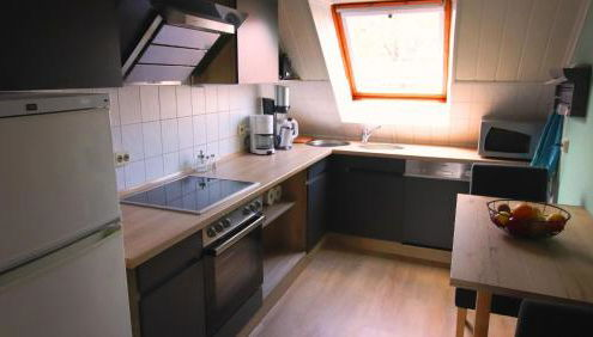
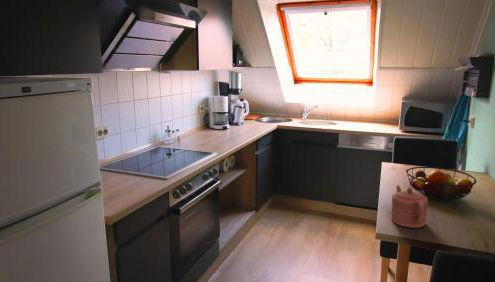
+ teapot [391,184,429,229]
